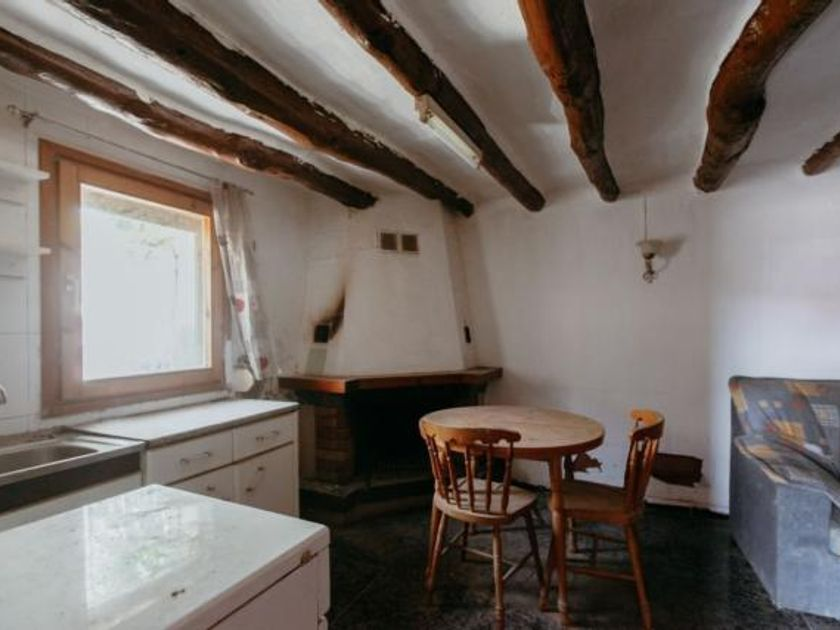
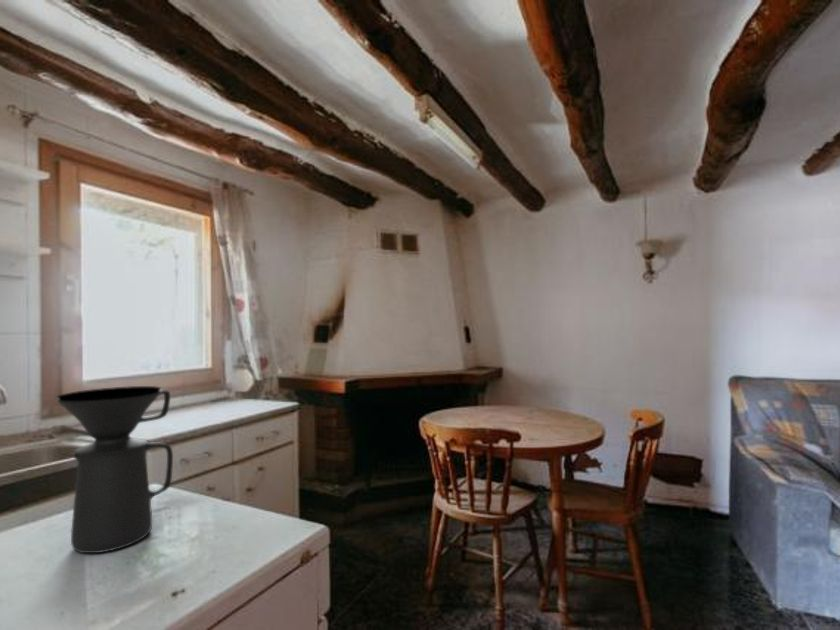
+ coffee maker [56,385,174,554]
